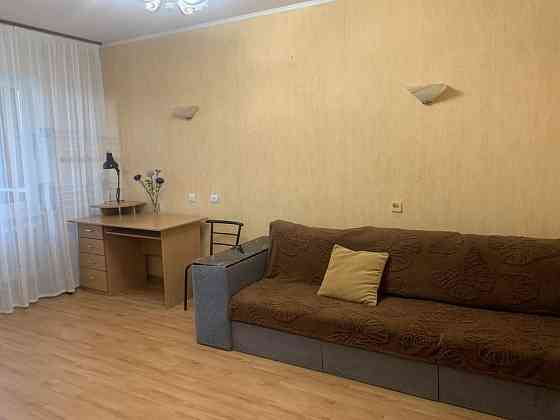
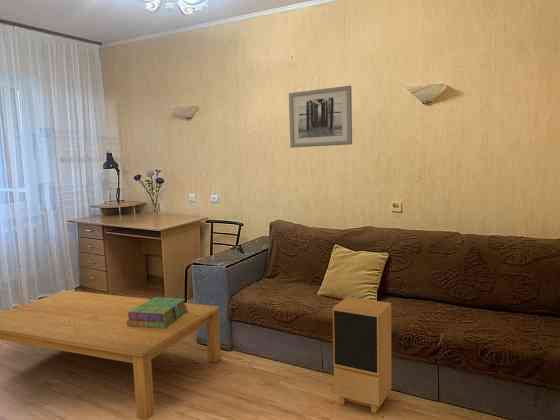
+ wall art [288,85,353,149]
+ coffee table [0,289,222,420]
+ speaker [332,296,393,414]
+ stack of books [127,296,188,328]
